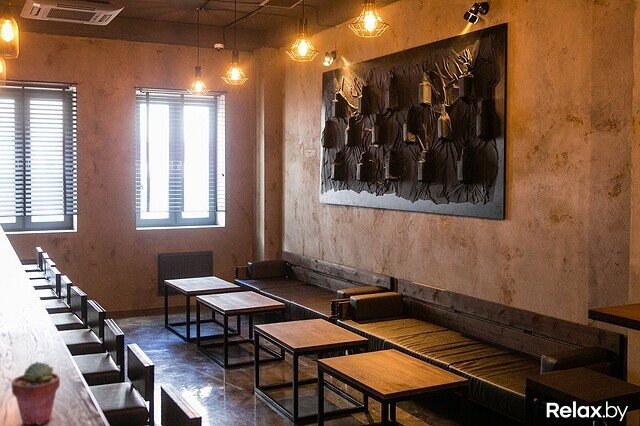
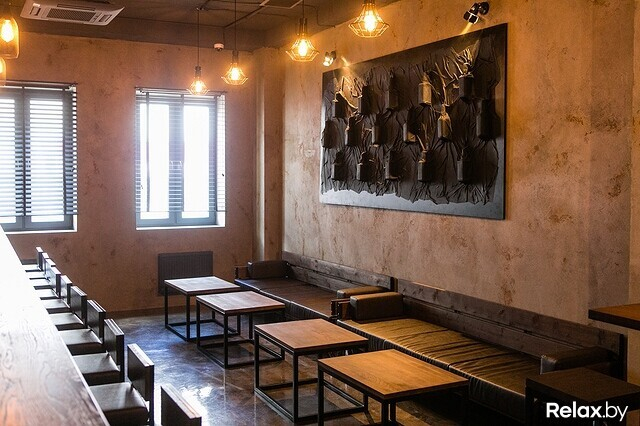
- potted succulent [10,361,61,426]
